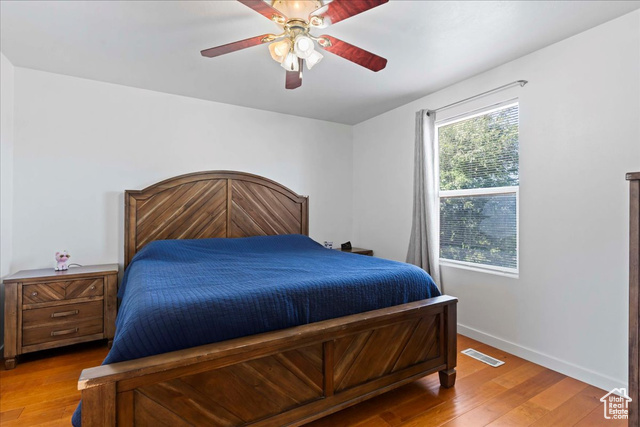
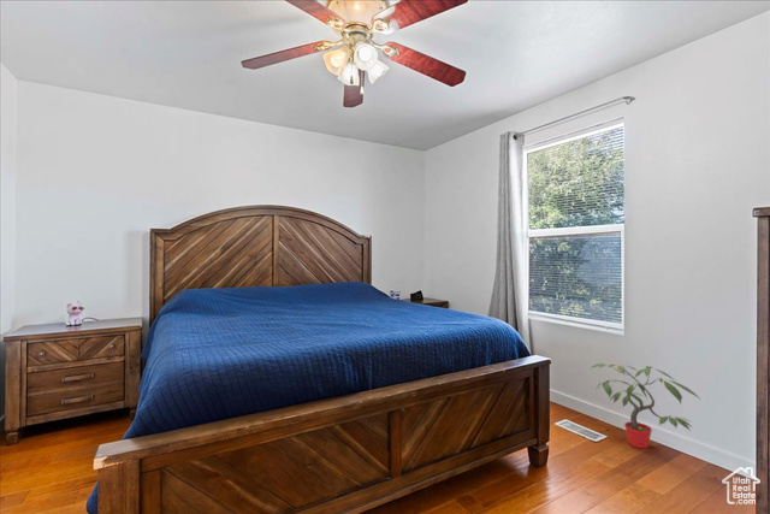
+ potted plant [590,362,700,449]
